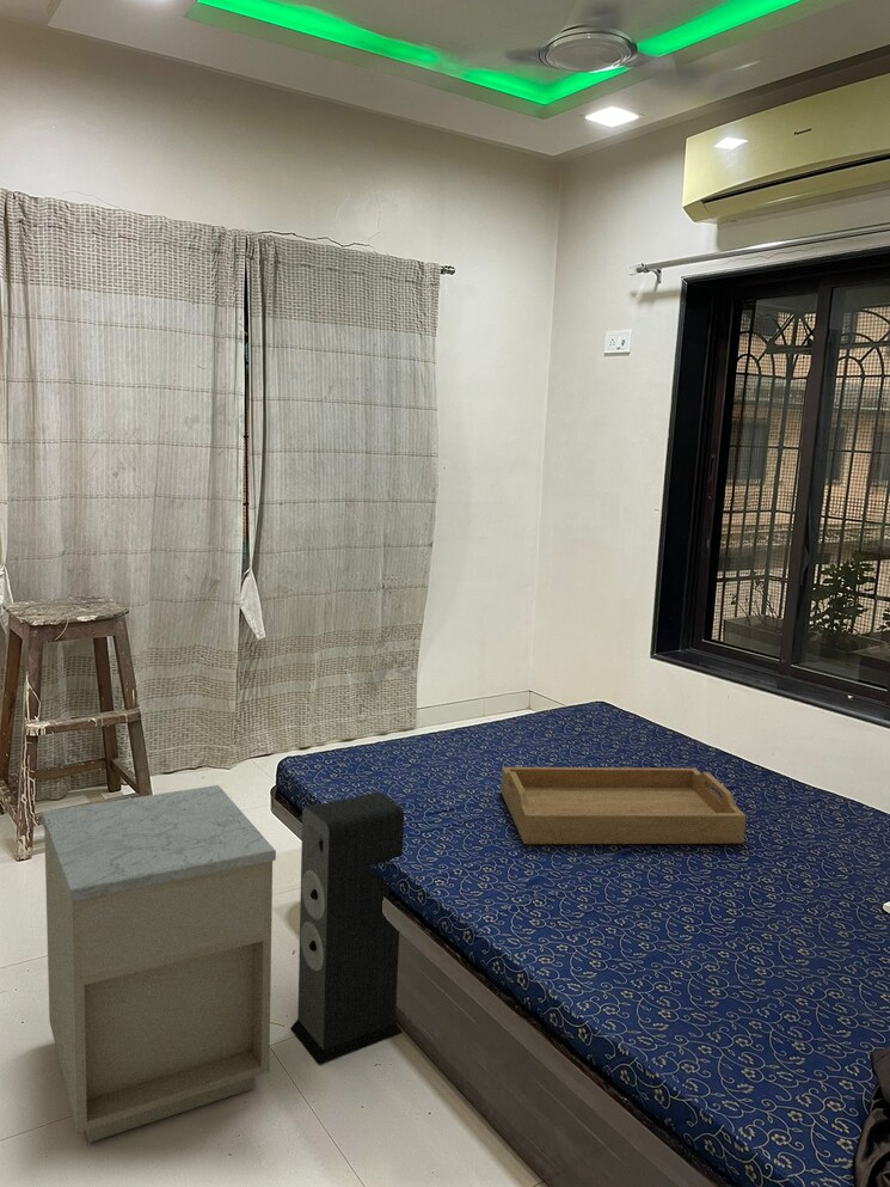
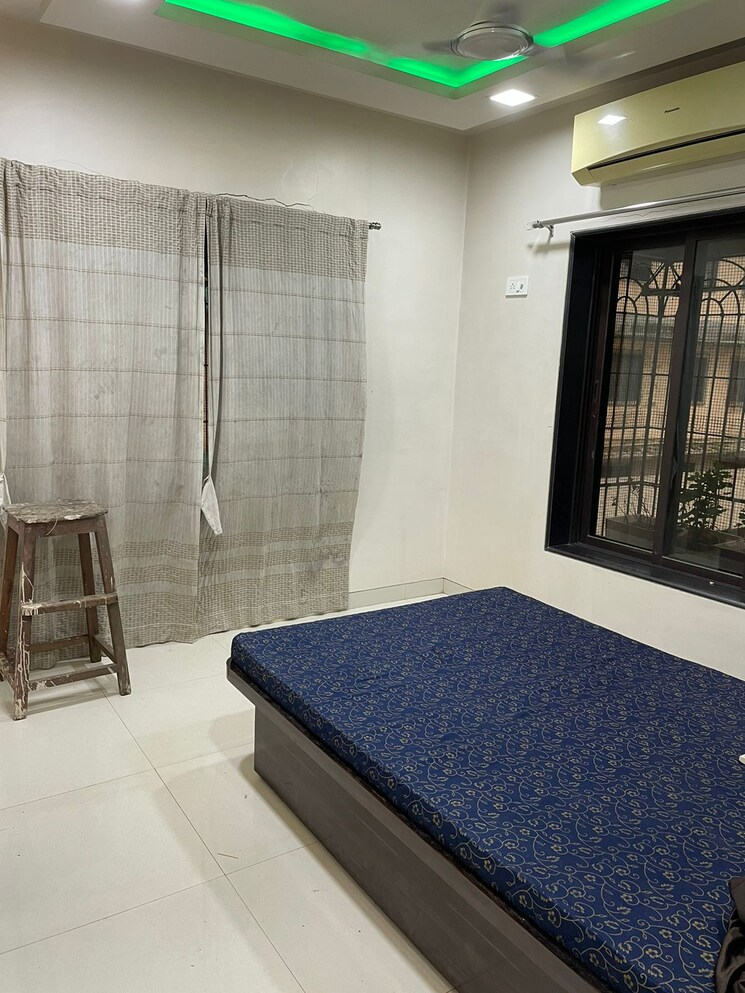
- serving tray [499,766,747,845]
- nightstand [41,784,277,1144]
- speaker [289,791,405,1065]
